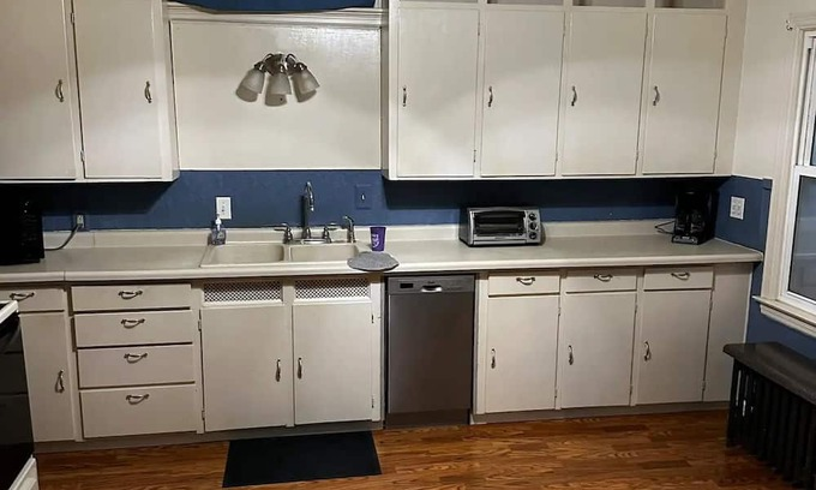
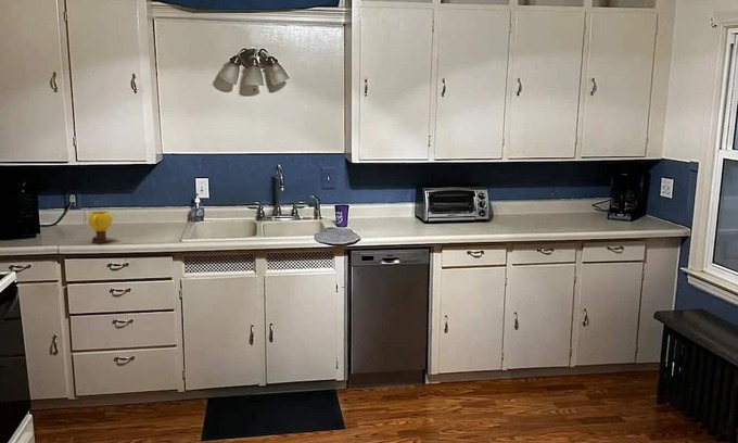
+ mug [87,211,113,244]
